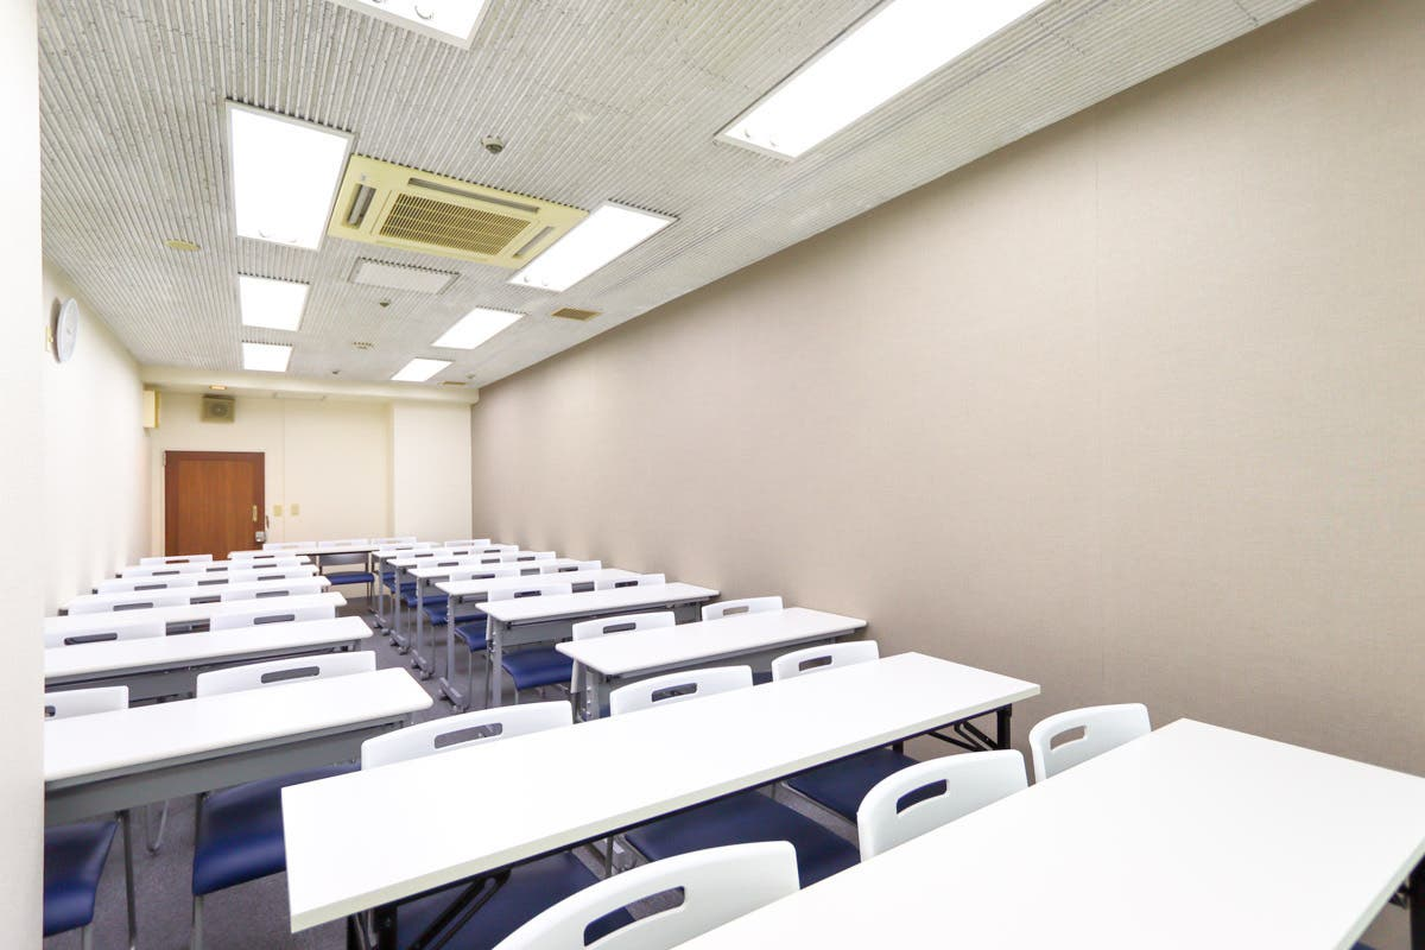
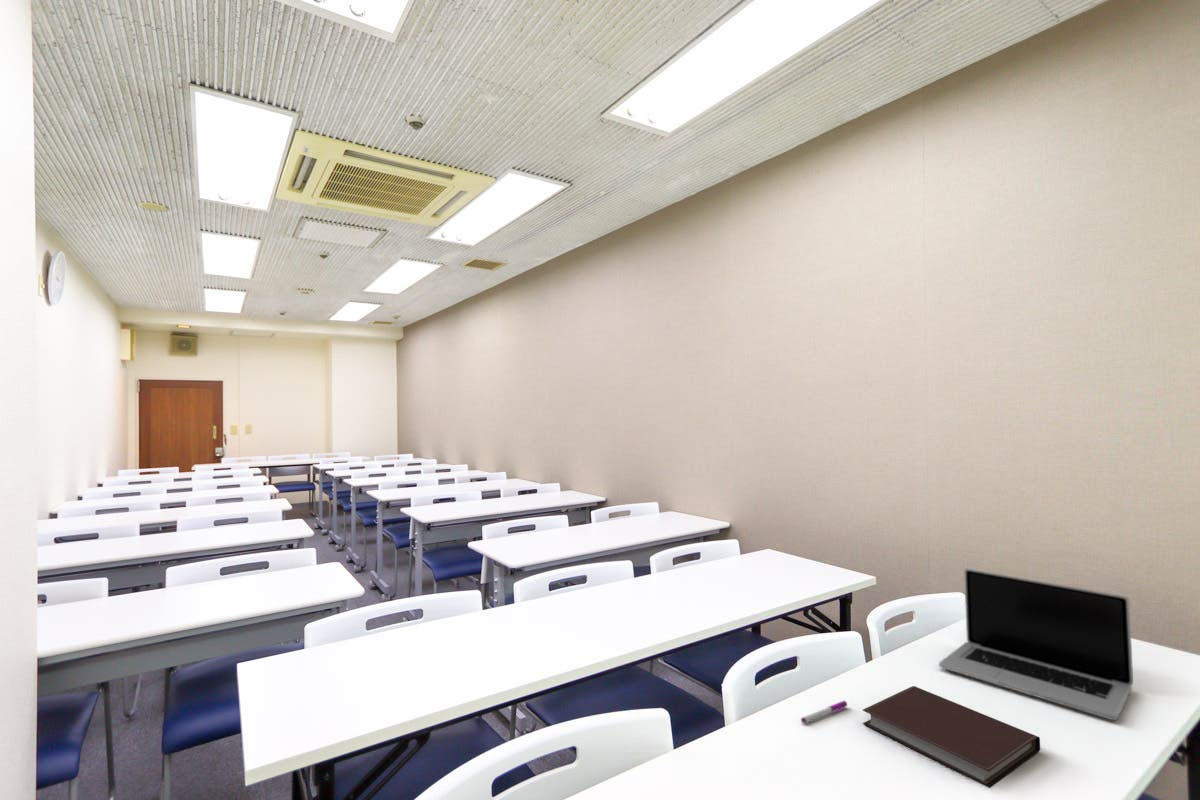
+ laptop [938,567,1134,721]
+ notebook [862,685,1041,789]
+ pen [800,700,848,724]
